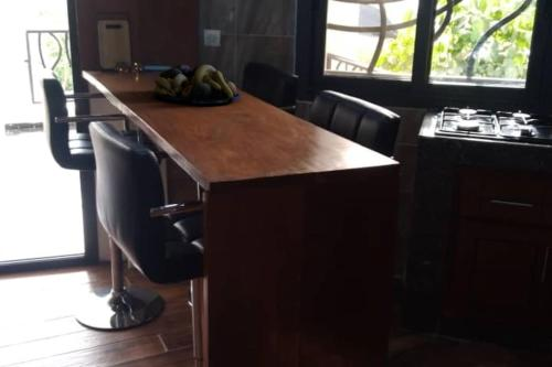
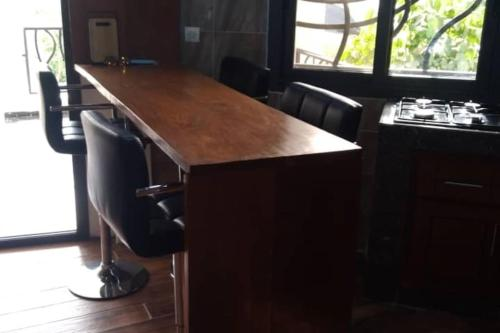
- fruit bowl [152,64,242,105]
